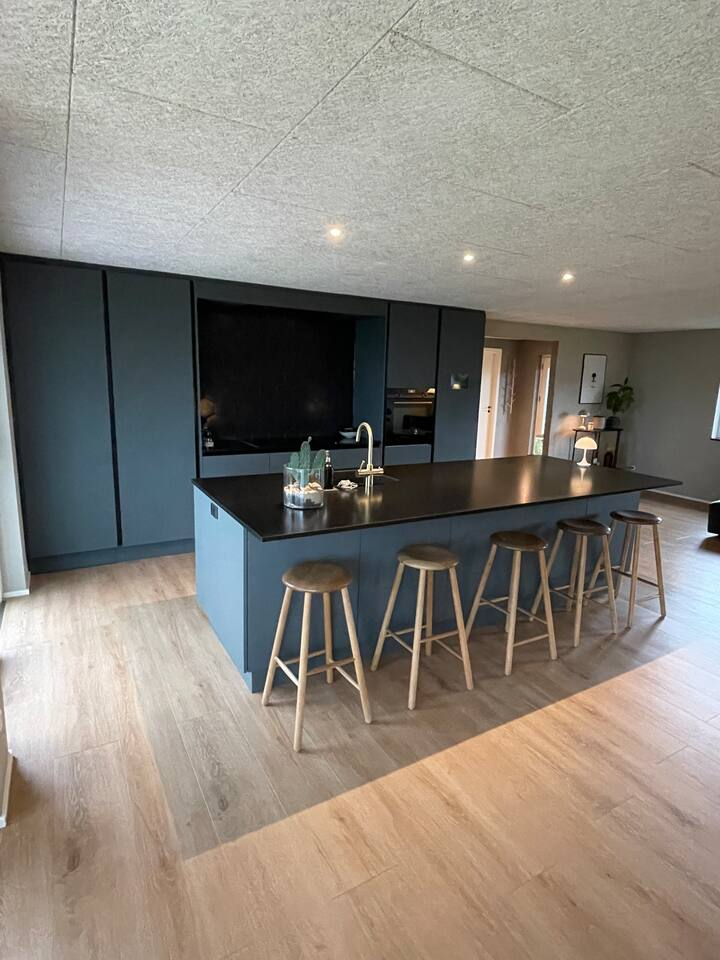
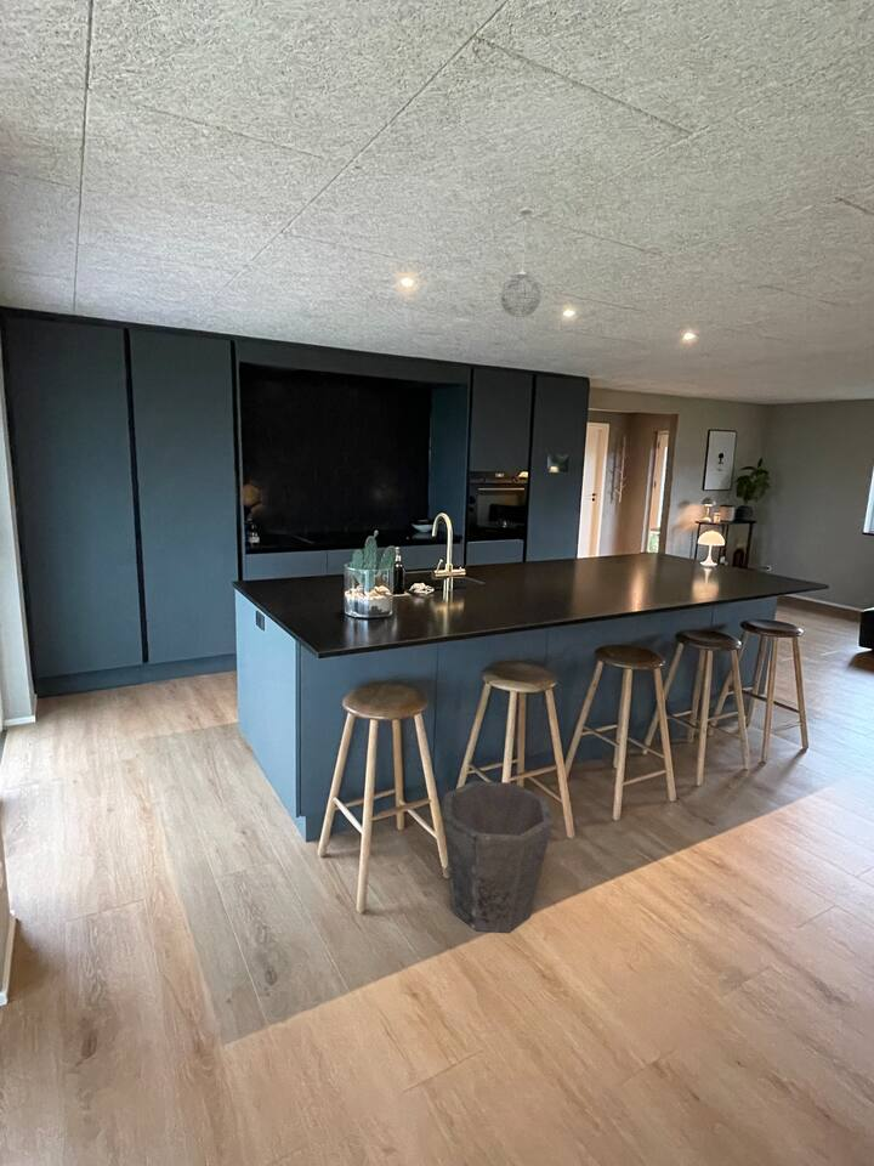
+ waste bin [442,780,554,934]
+ pendant light [499,205,543,318]
